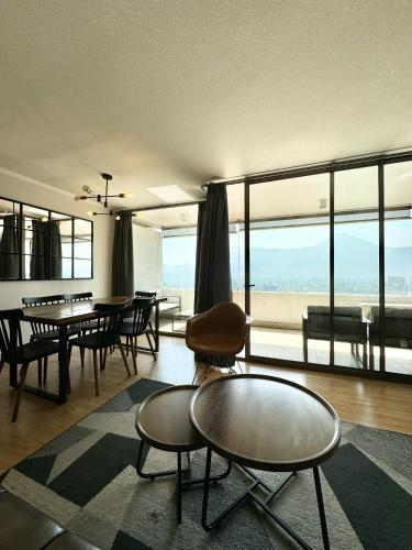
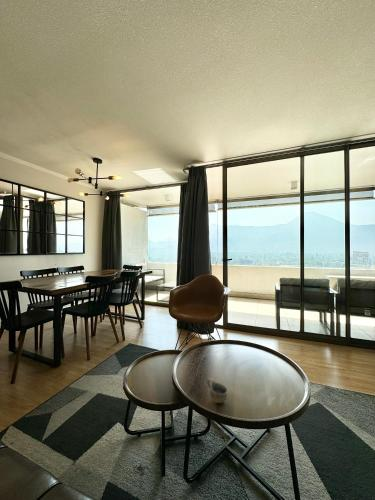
+ cup [206,377,229,404]
